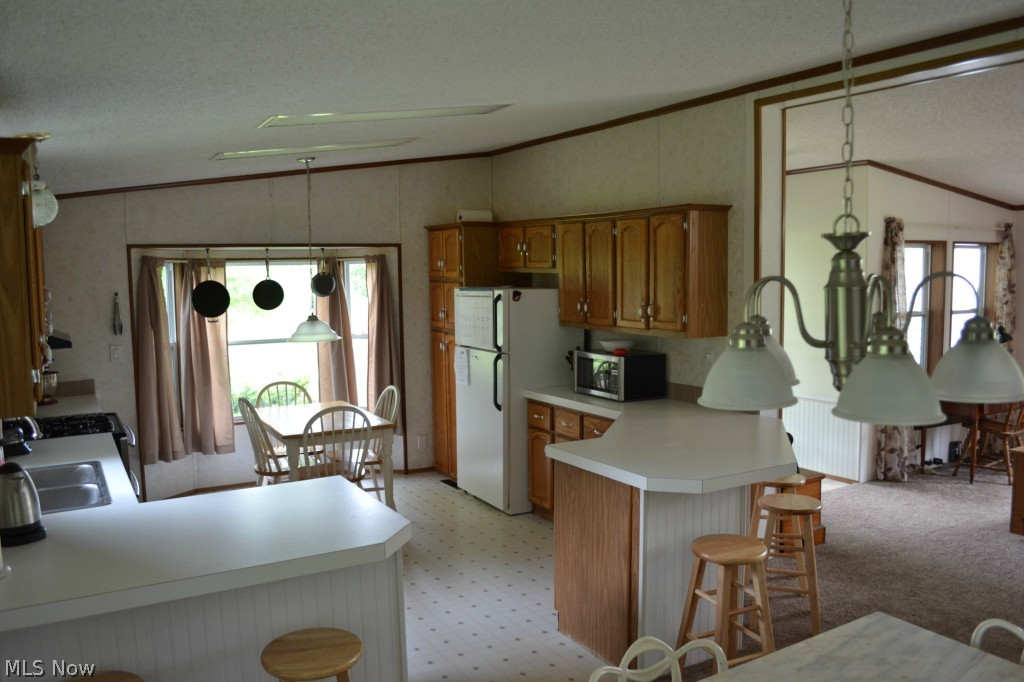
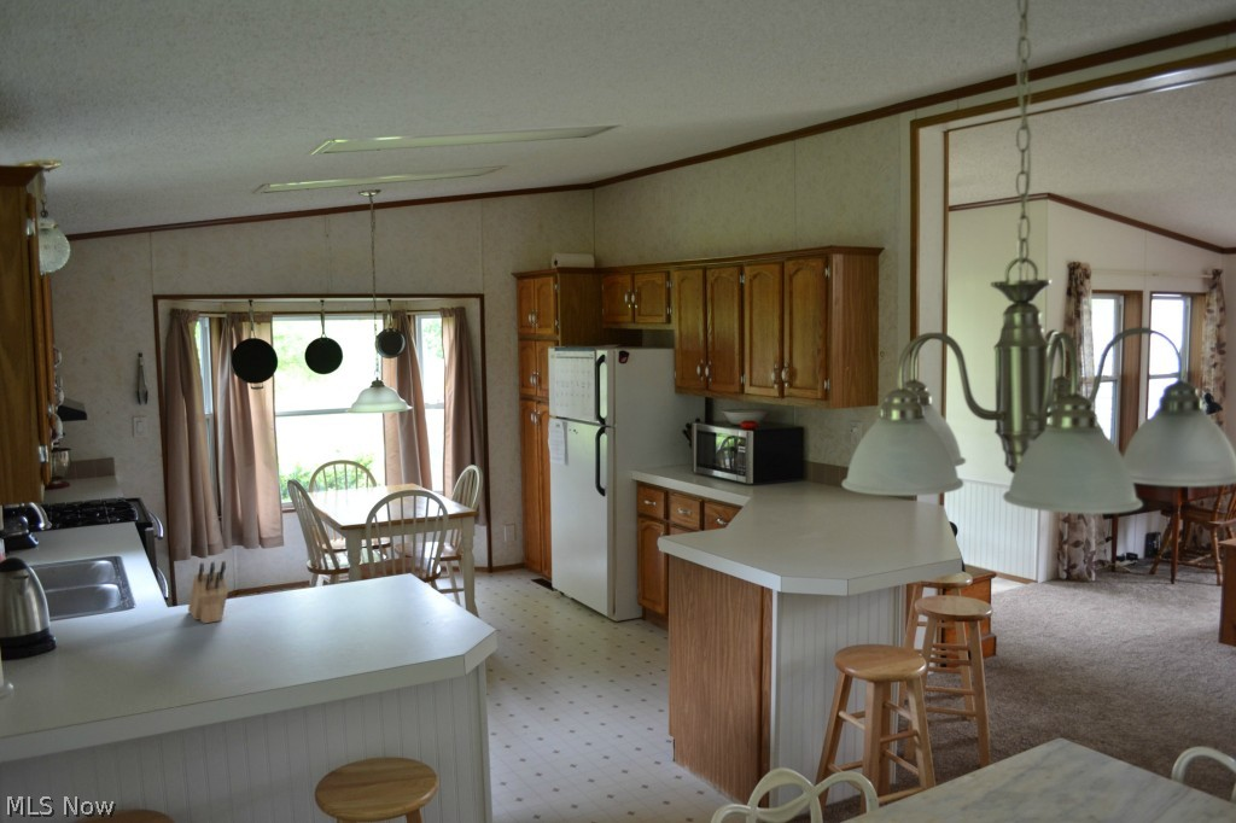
+ knife block [187,560,229,625]
